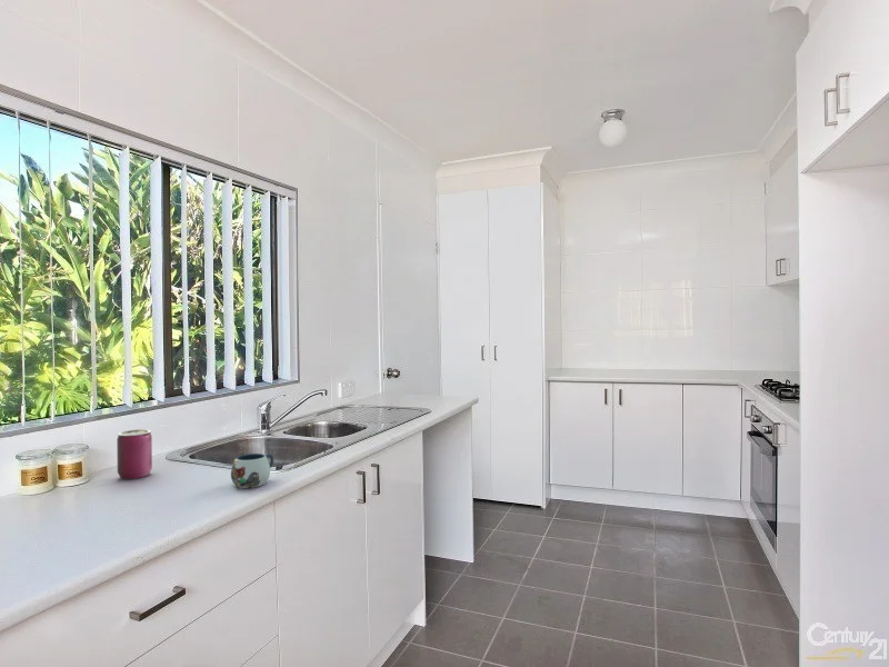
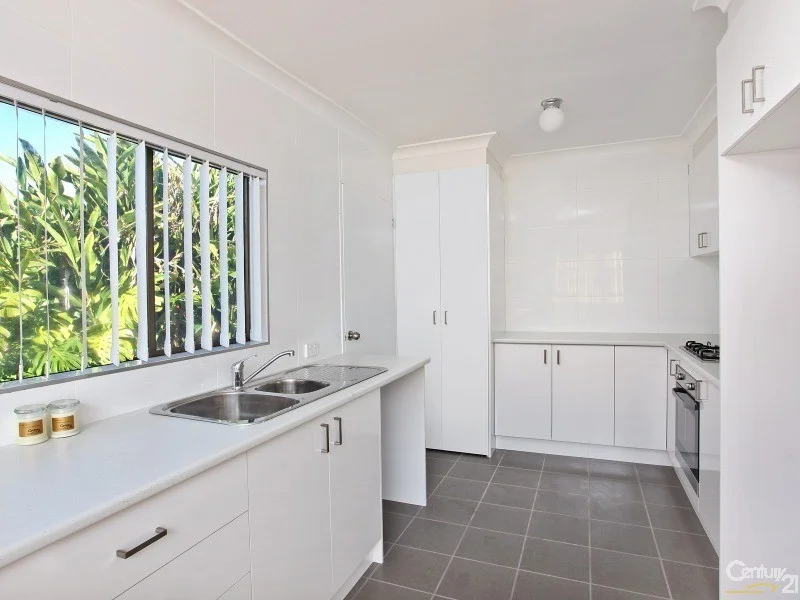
- mug [230,452,274,489]
- can [116,428,153,480]
